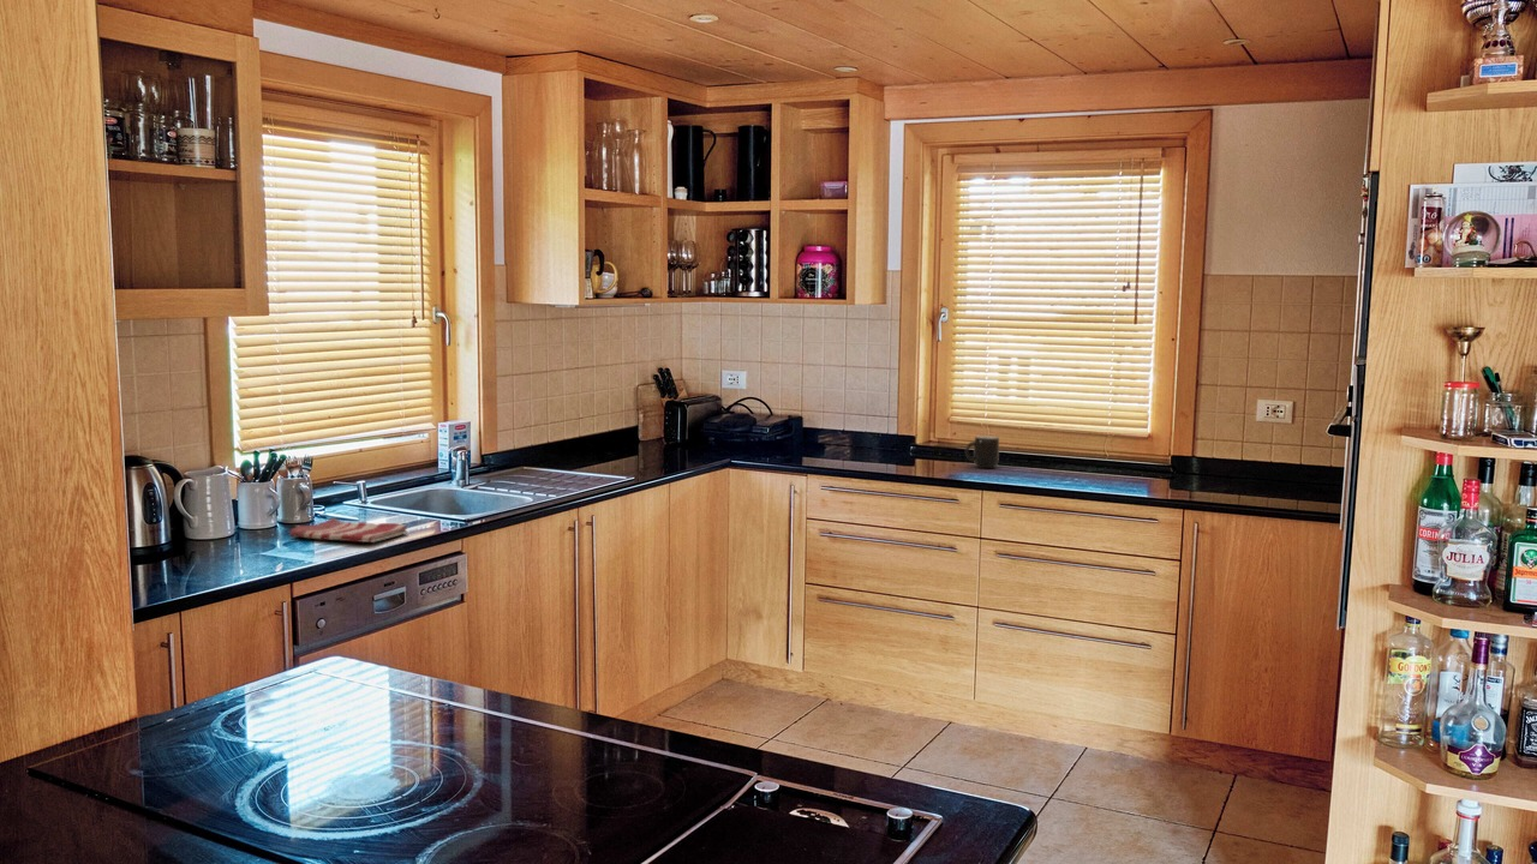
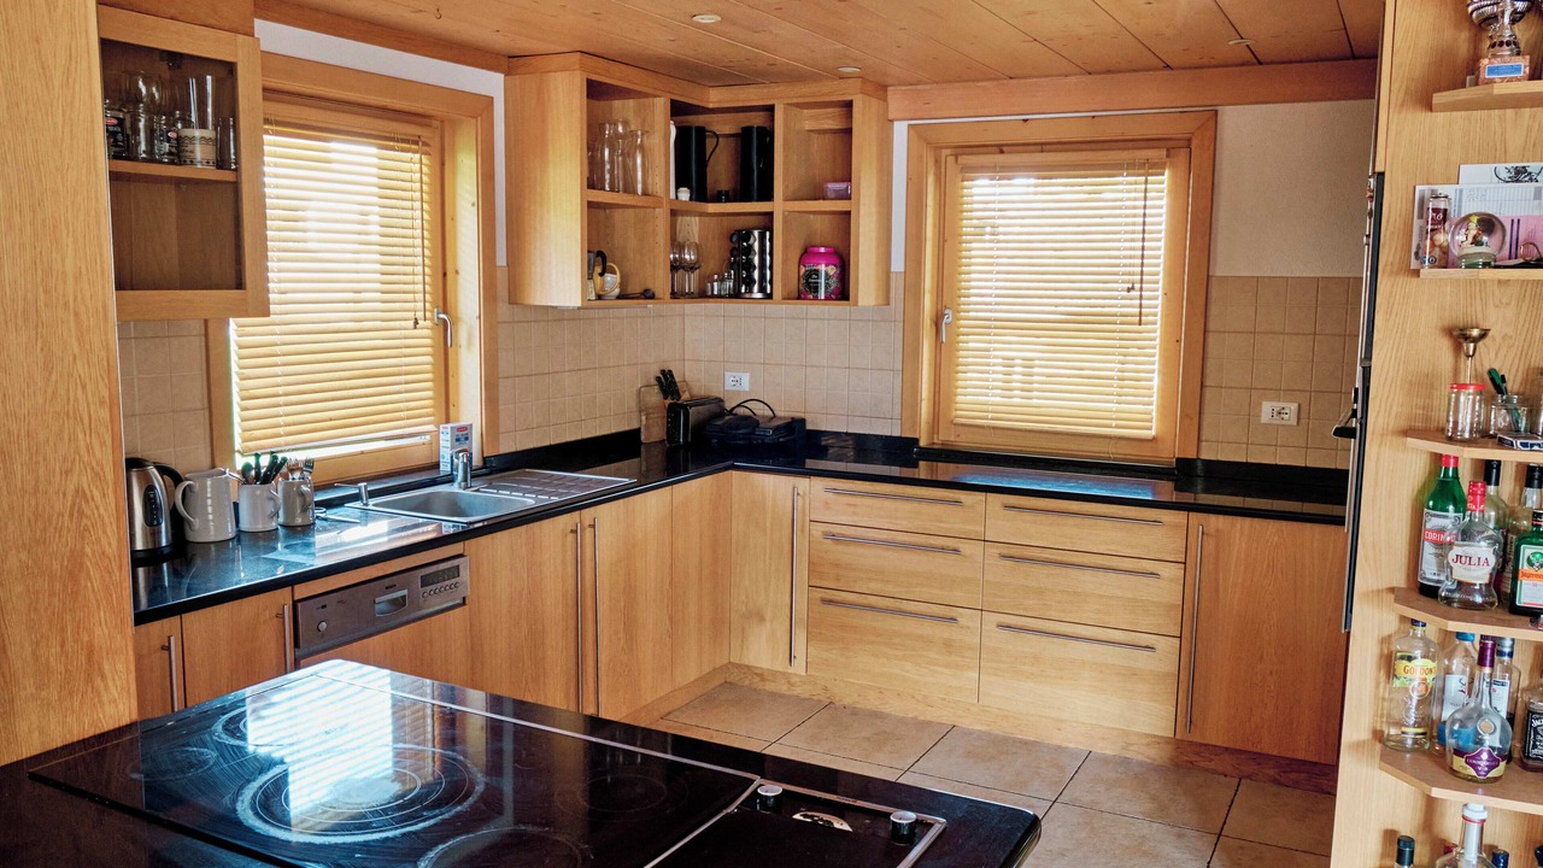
- dish towel [288,517,408,544]
- mug [964,434,1000,469]
